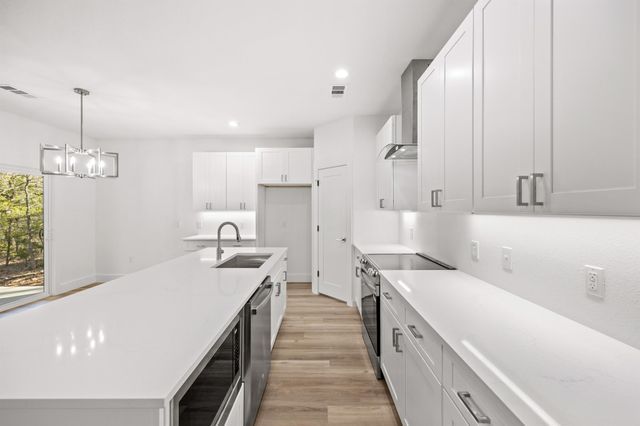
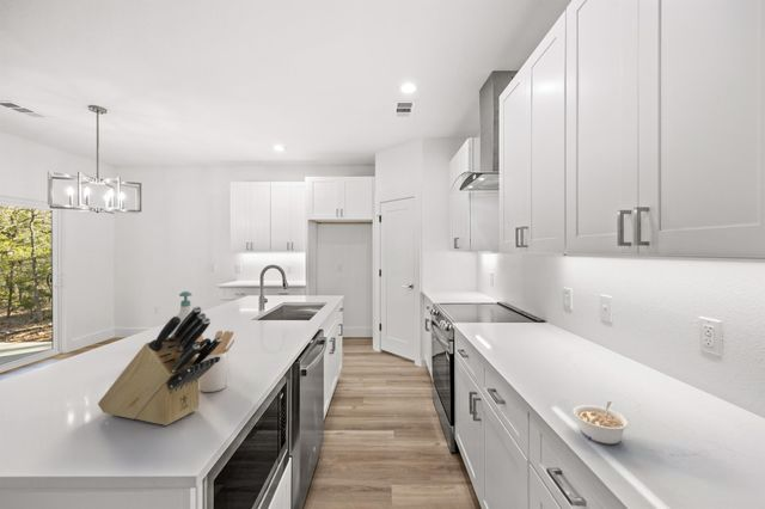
+ soap bottle [170,290,194,337]
+ utensil holder [196,330,235,393]
+ knife block [97,306,221,427]
+ legume [571,400,631,444]
